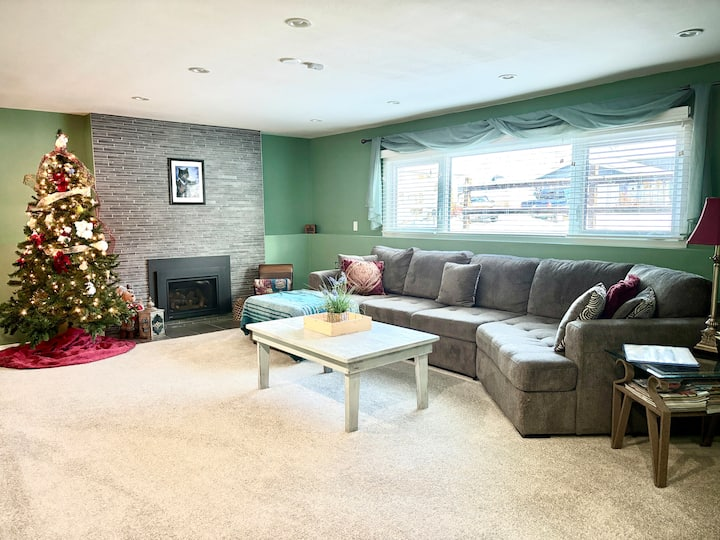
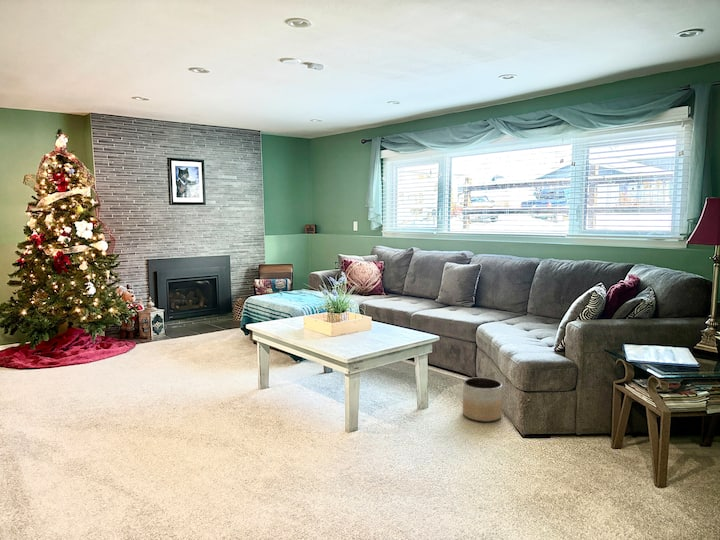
+ planter [462,376,503,423]
